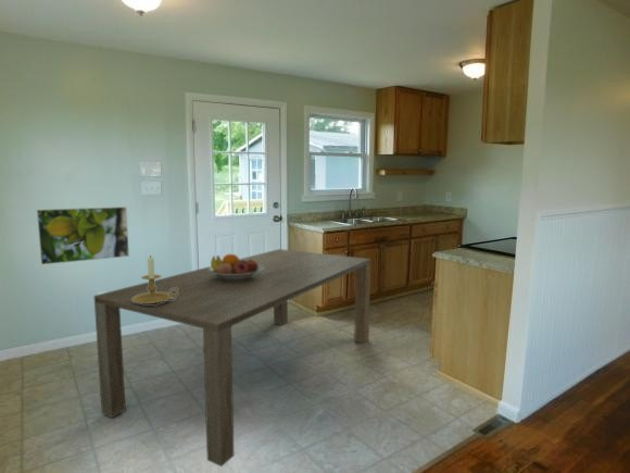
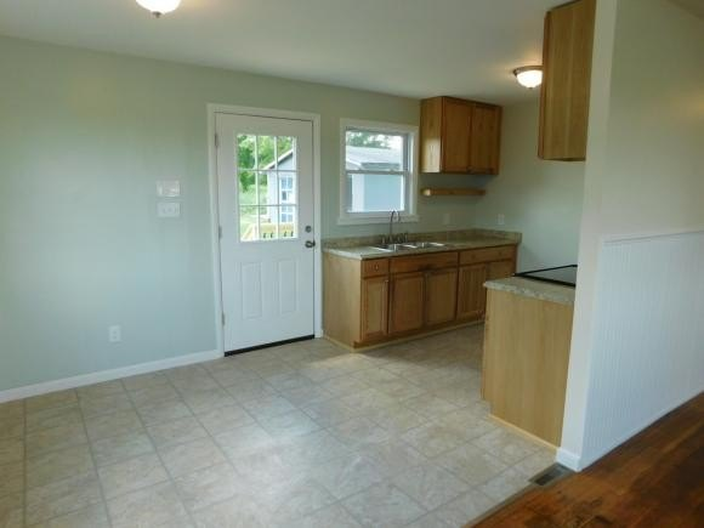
- candle holder [131,254,178,304]
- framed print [36,206,130,265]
- fruit bowl [209,253,263,281]
- dining table [92,248,371,468]
